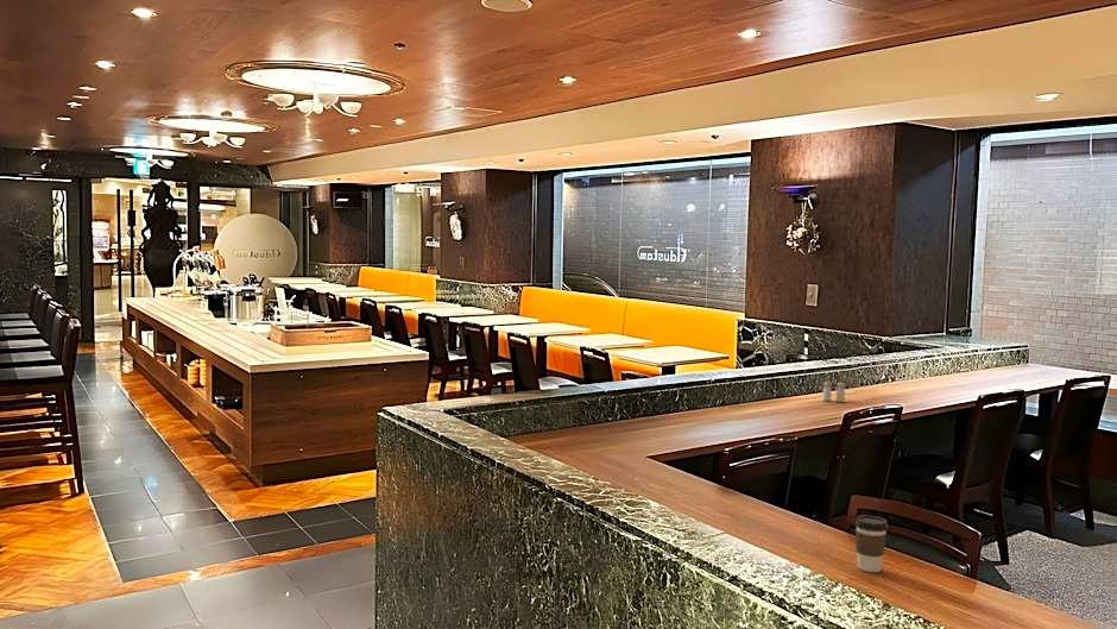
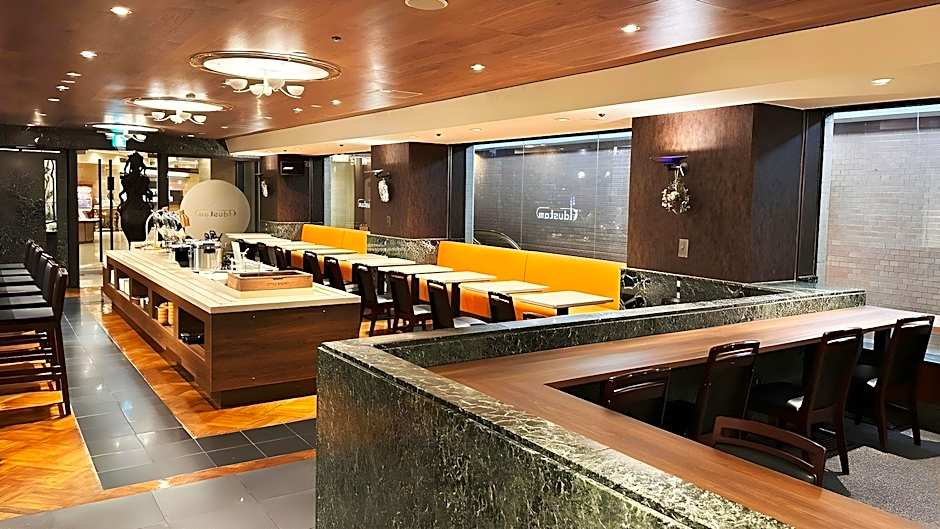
- salt and pepper shaker [821,380,846,403]
- coffee cup [854,515,889,573]
